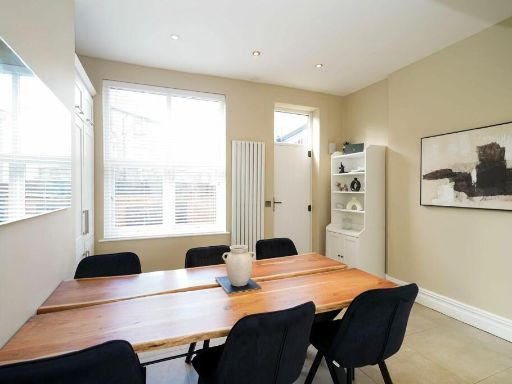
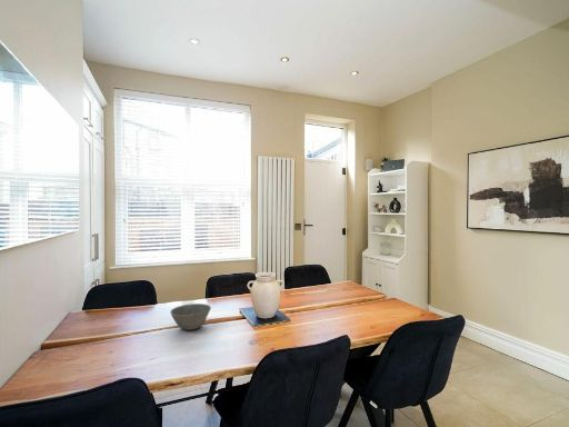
+ bowl [169,302,212,331]
